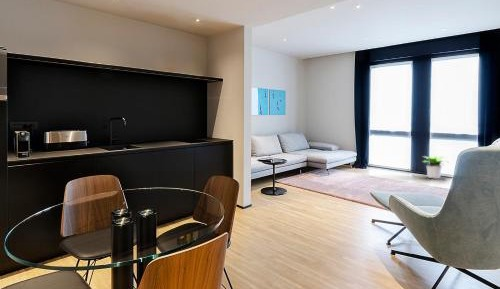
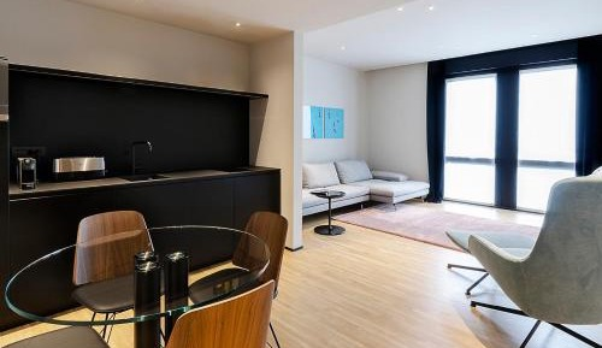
- potted plant [421,155,448,180]
